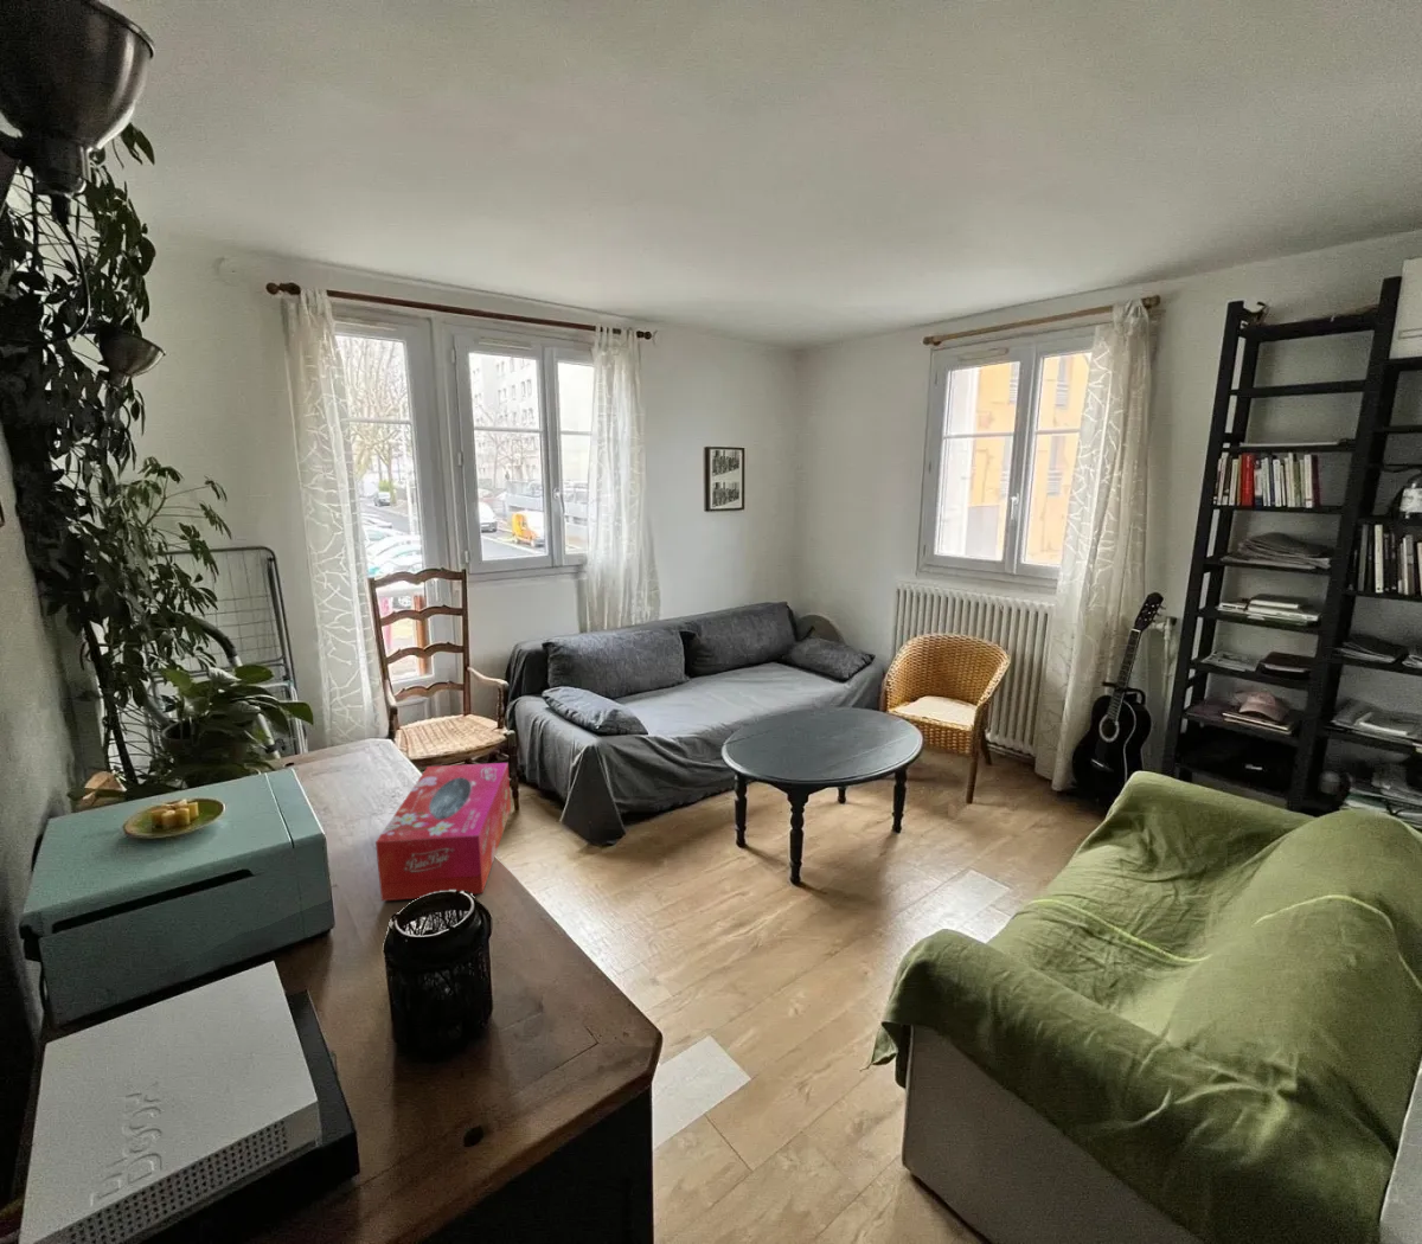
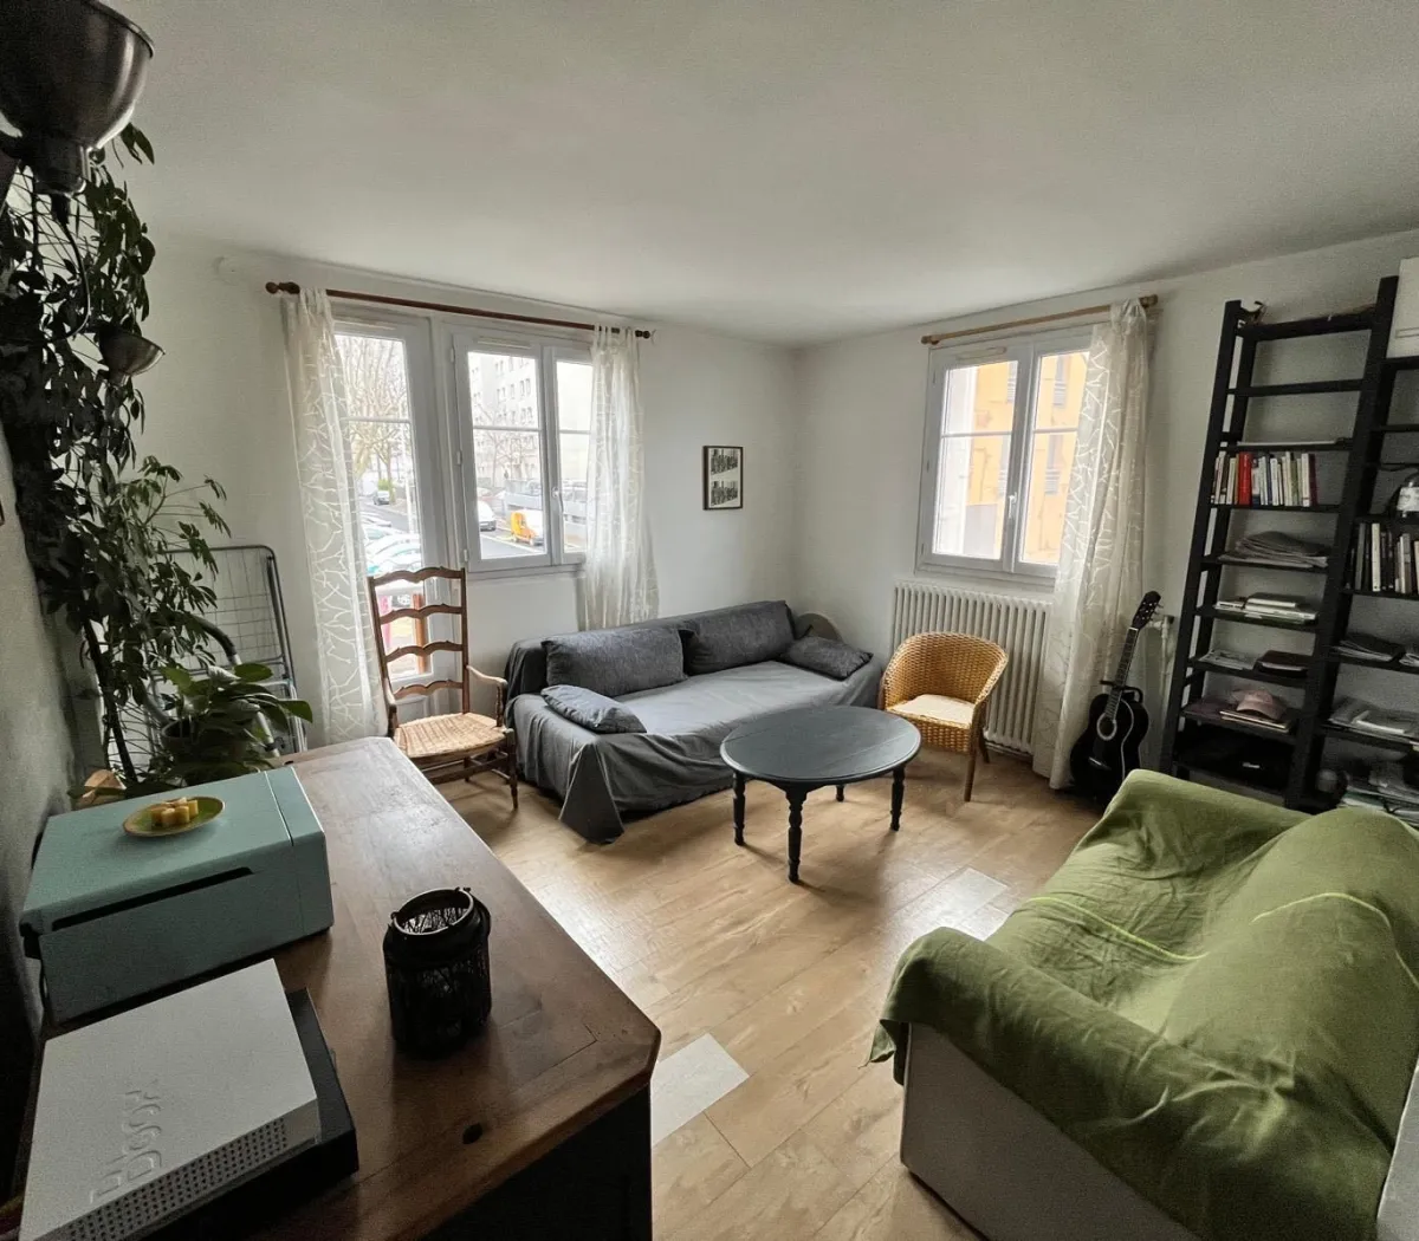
- tissue box [375,762,511,902]
